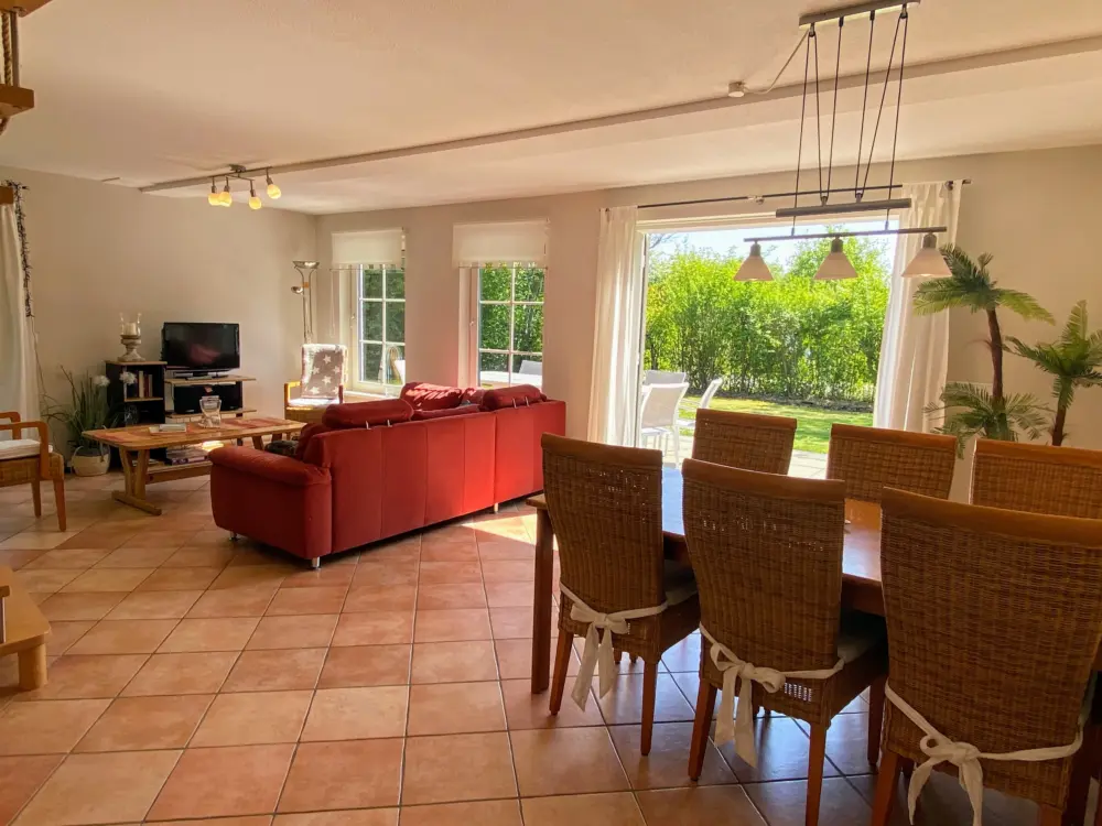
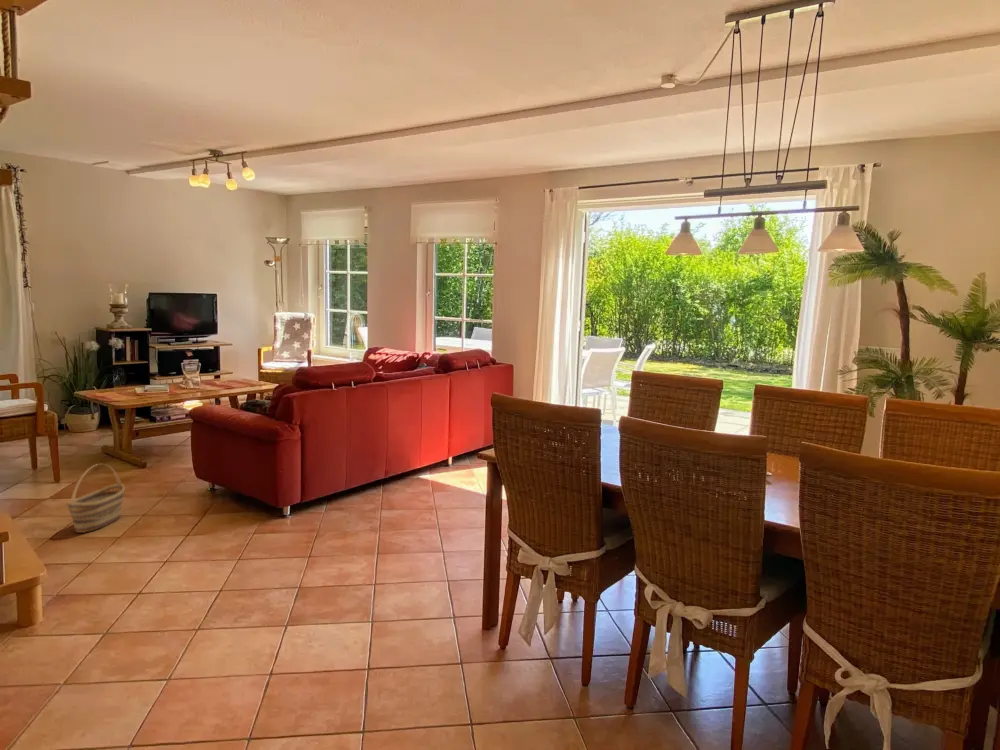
+ basket [67,463,126,534]
